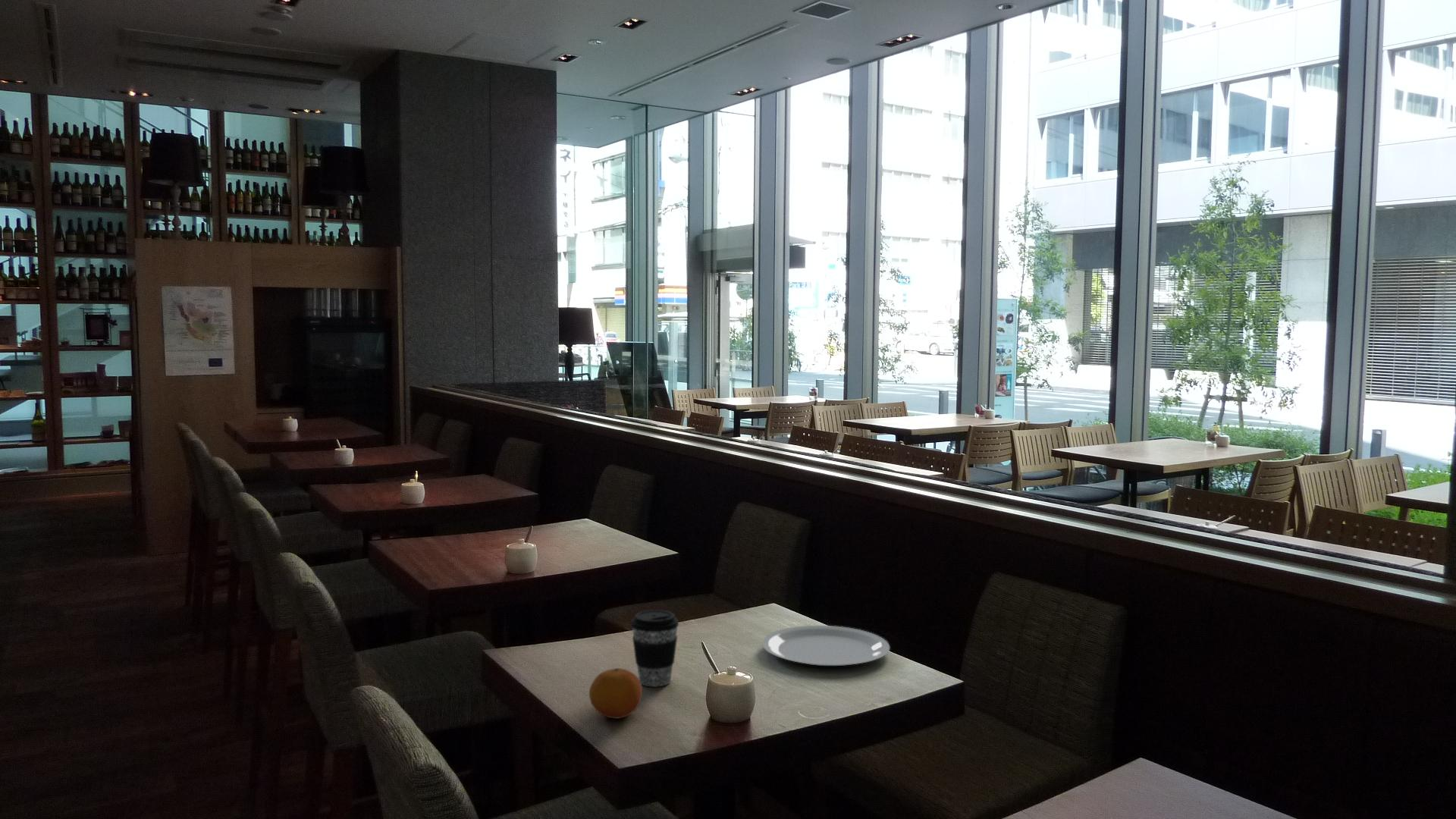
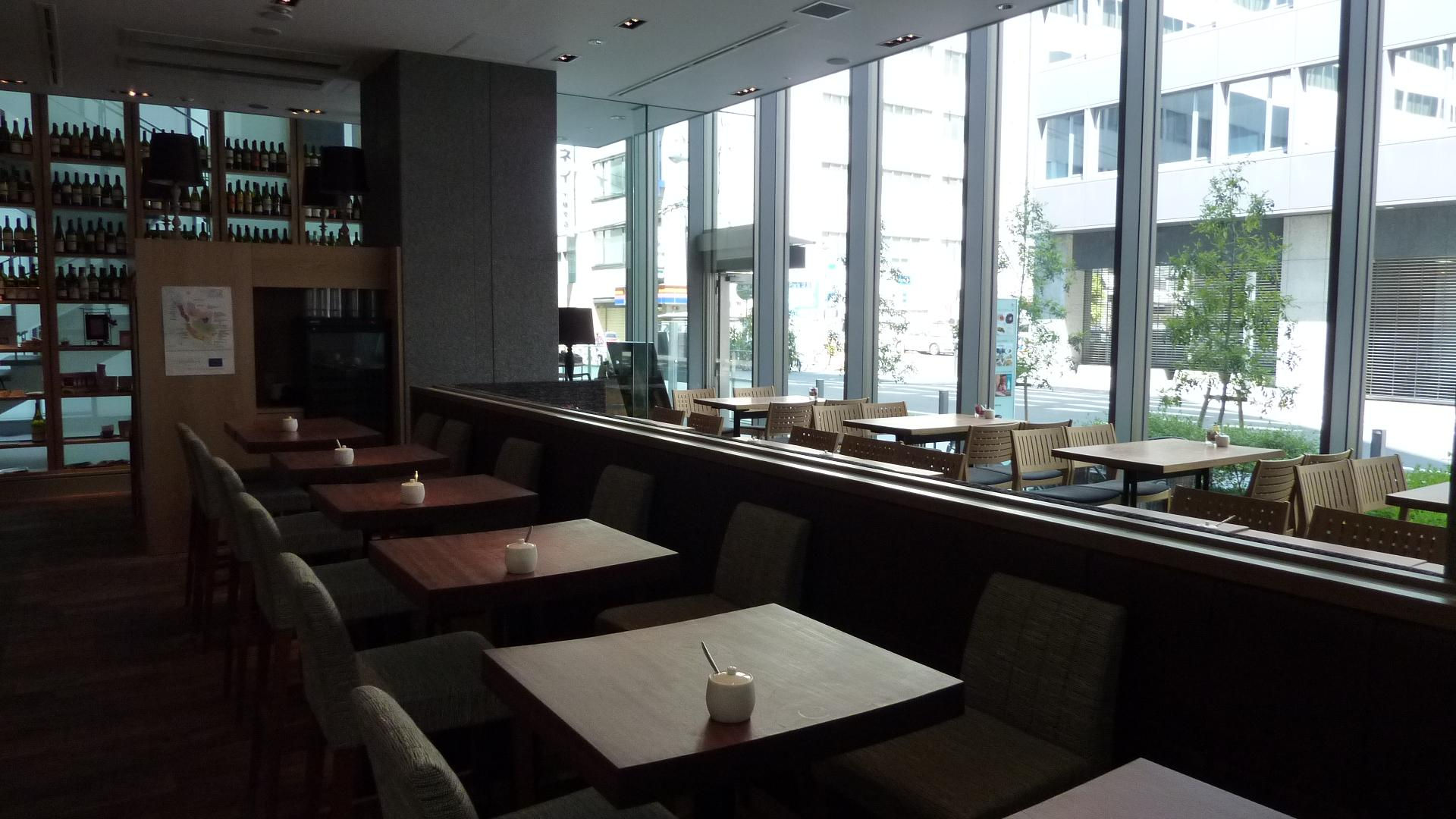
- coffee cup [630,609,679,687]
- plate [761,625,890,667]
- fruit [588,667,643,720]
